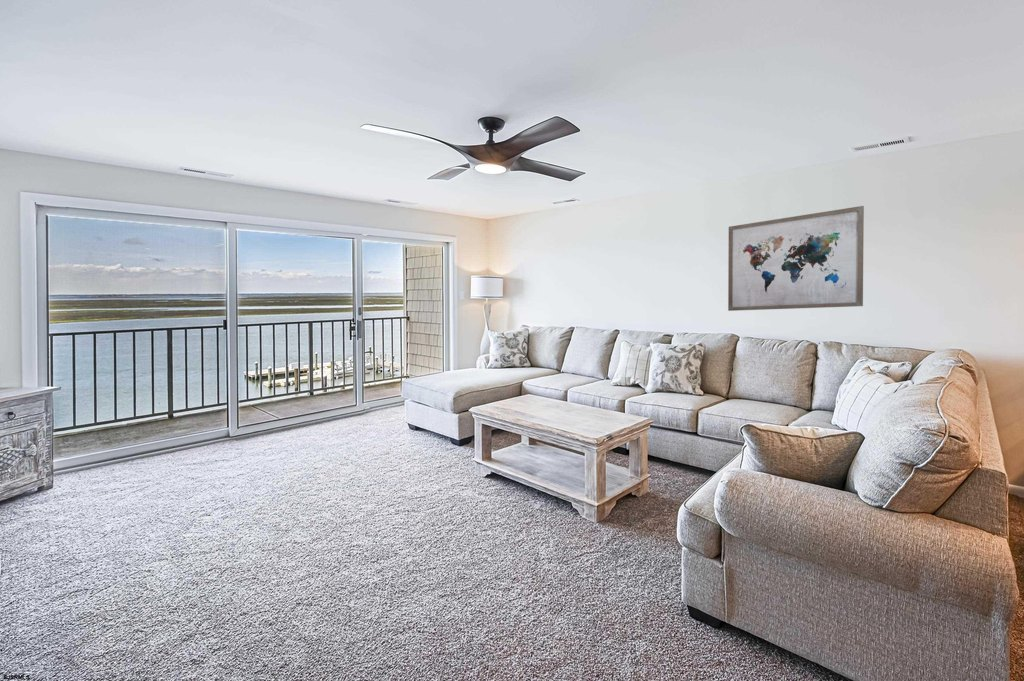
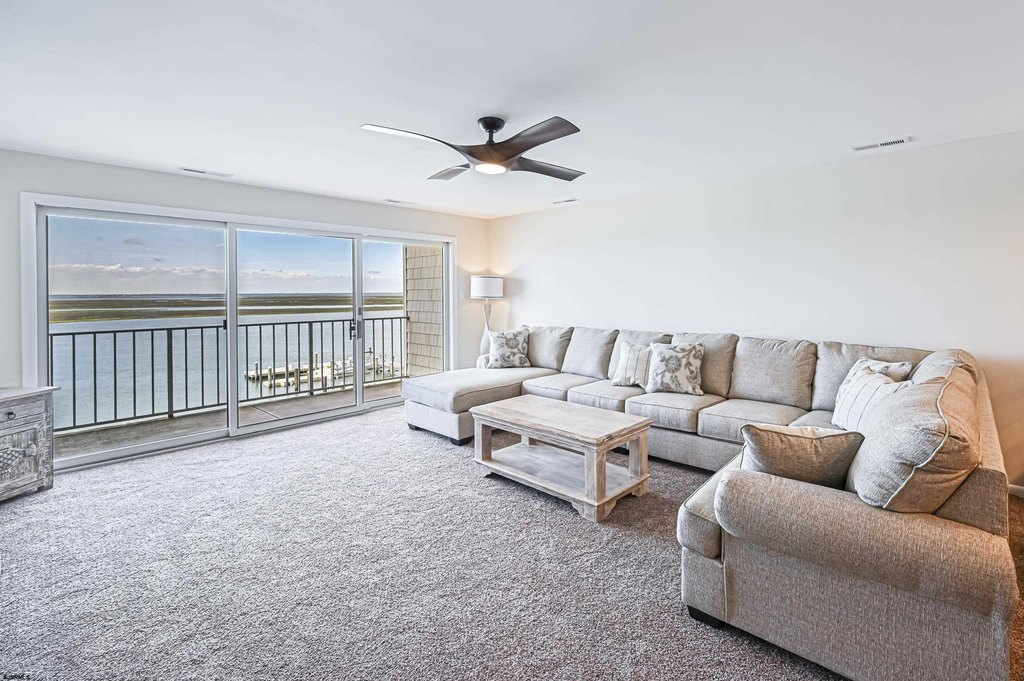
- wall art [727,205,865,312]
